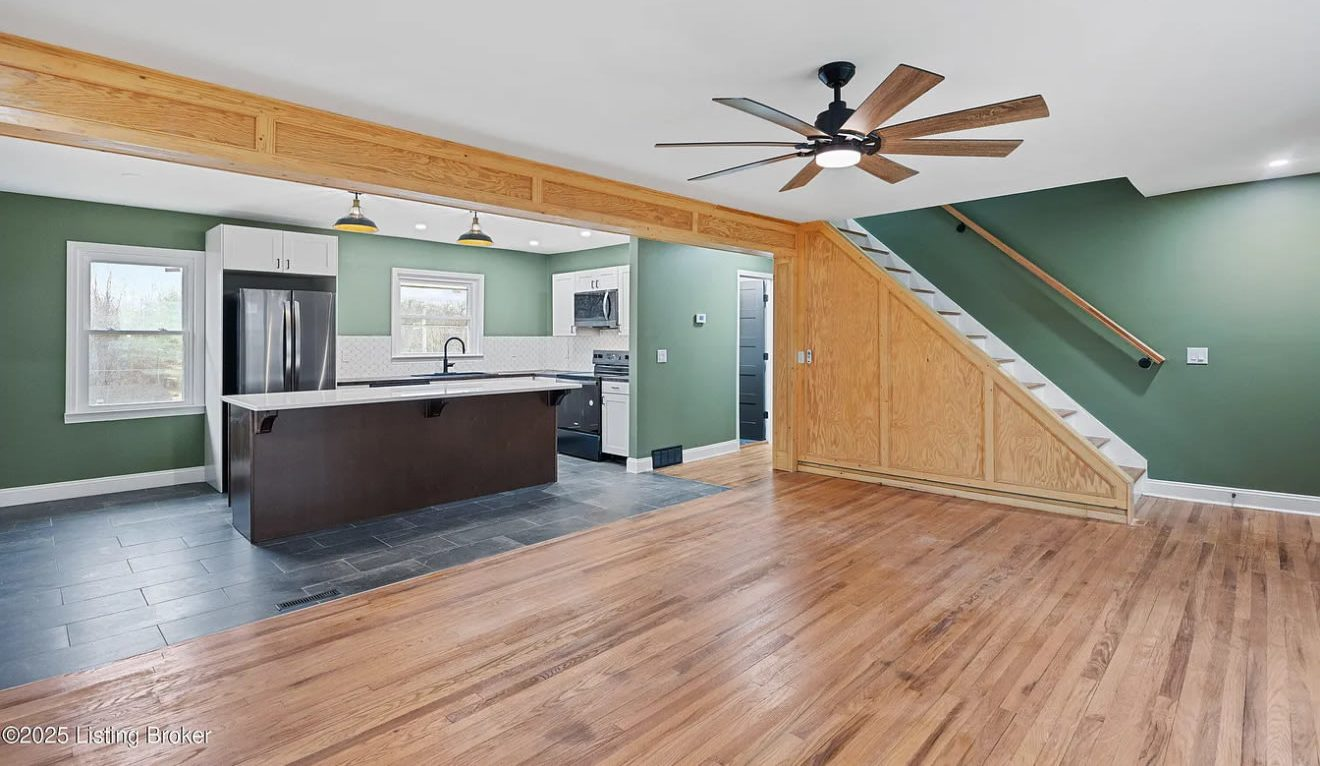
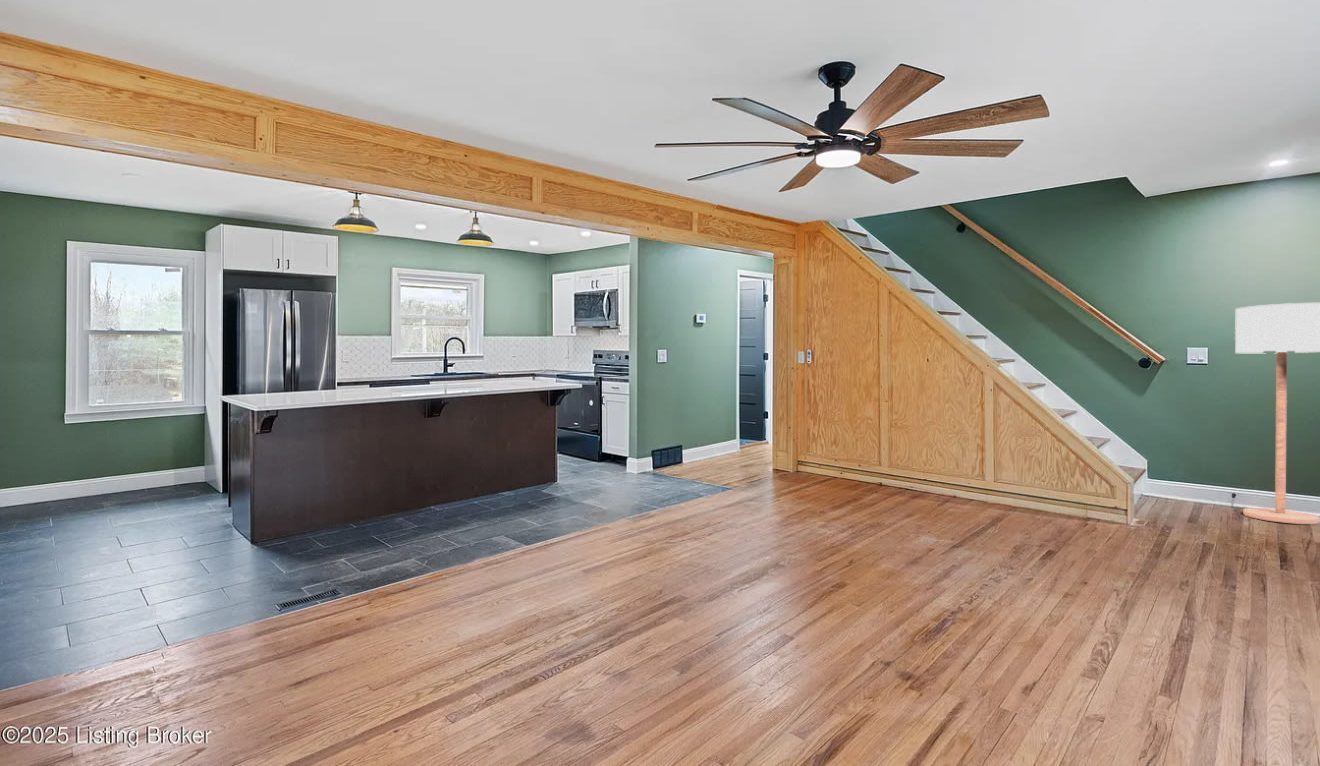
+ floor lamp [1234,302,1320,525]
